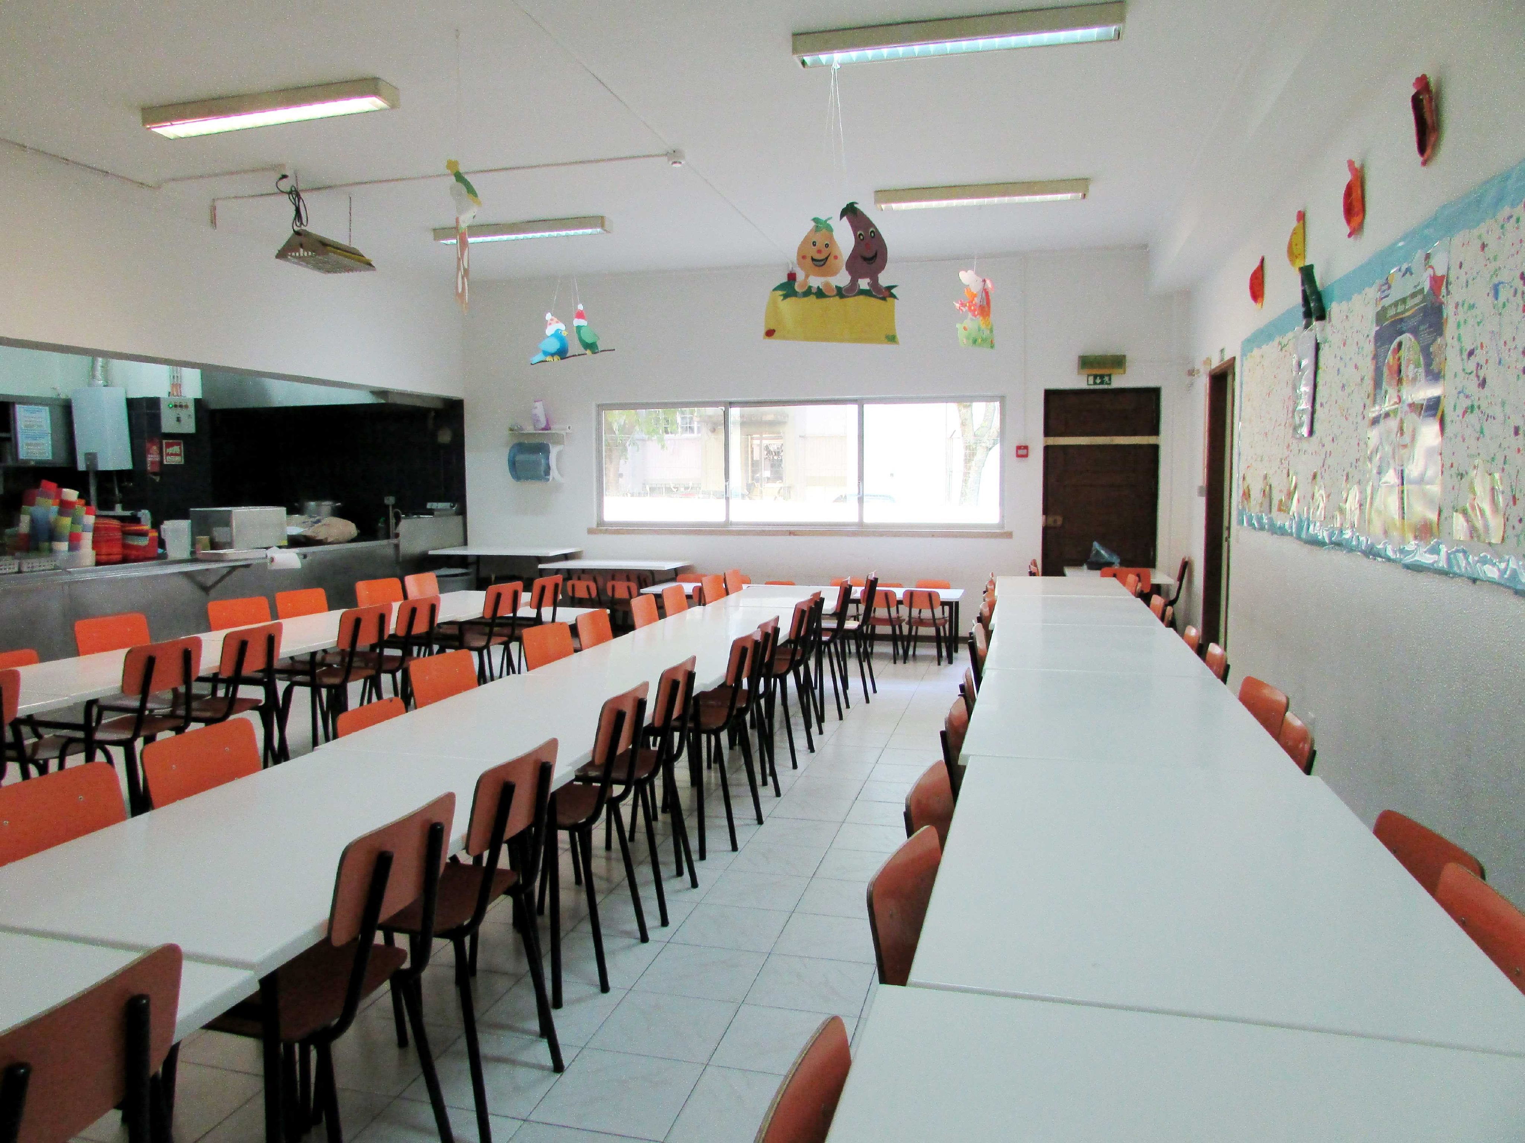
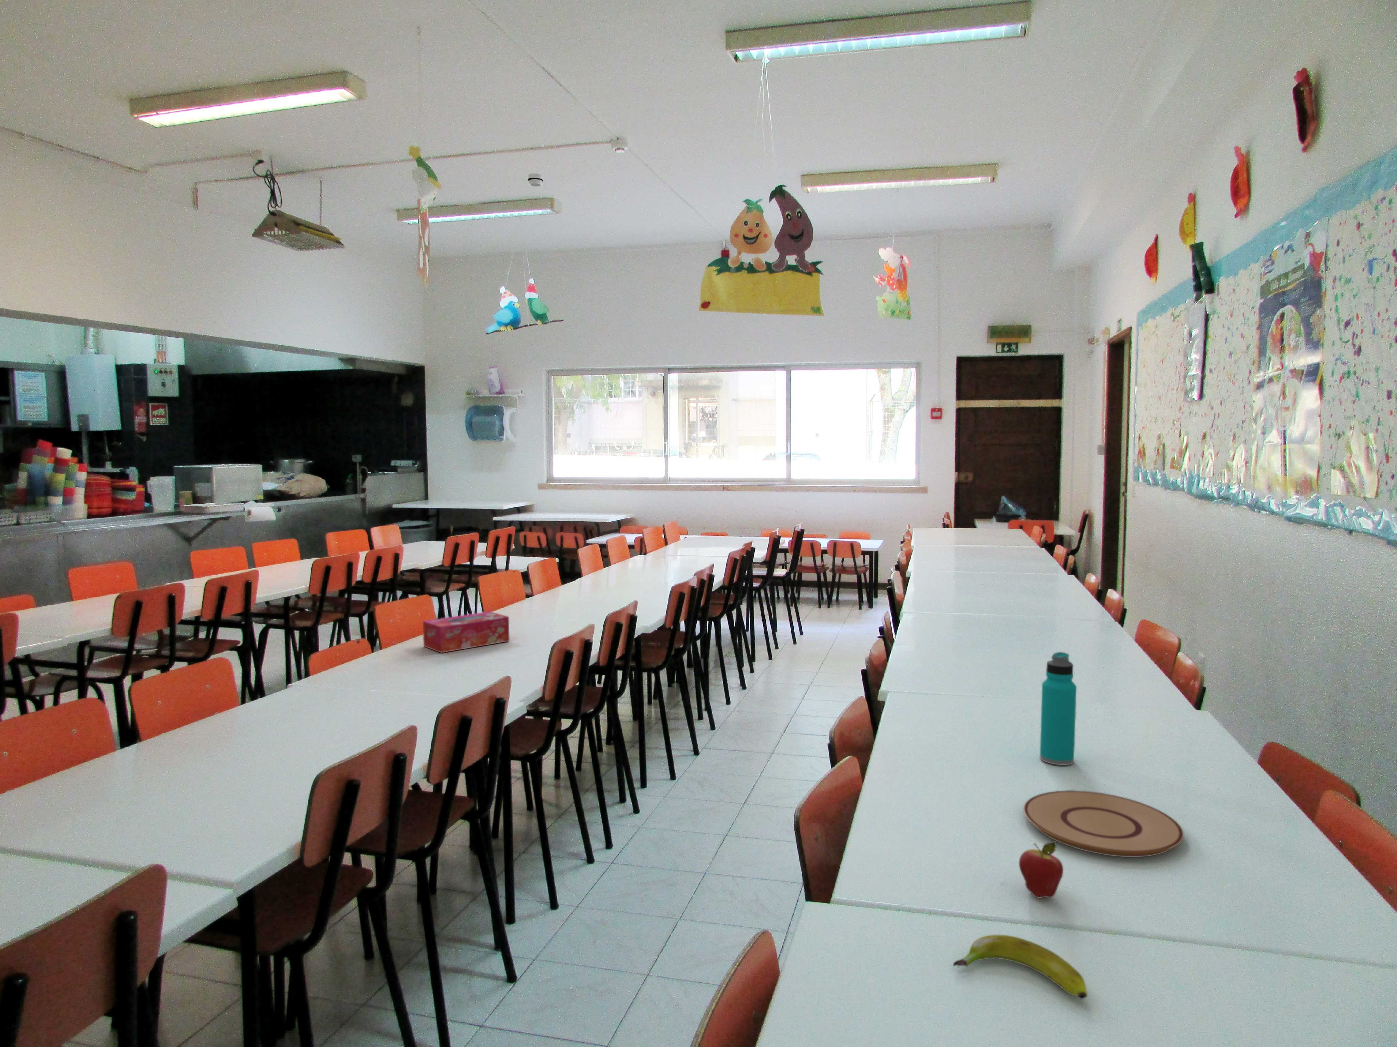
+ tissue box [422,611,510,653]
+ banana [953,935,1088,1000]
+ water bottle [1040,652,1077,765]
+ smoke detector [527,173,543,187]
+ plate [1023,790,1185,858]
+ fruit [1019,840,1064,899]
